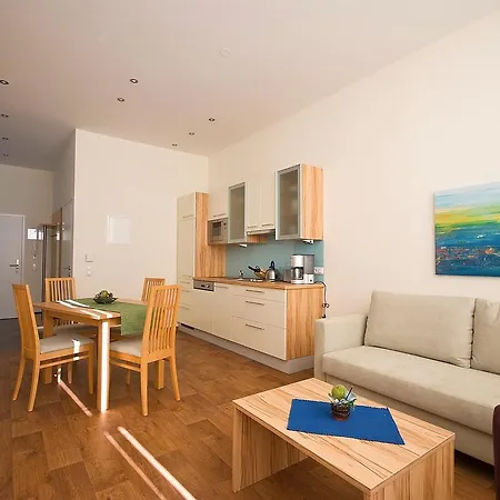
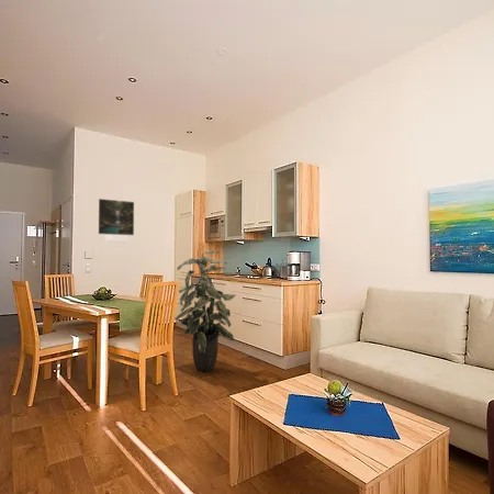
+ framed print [97,198,135,236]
+ indoor plant [175,249,237,373]
